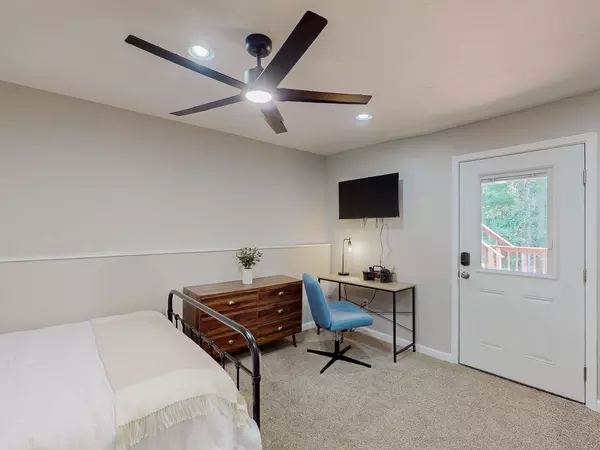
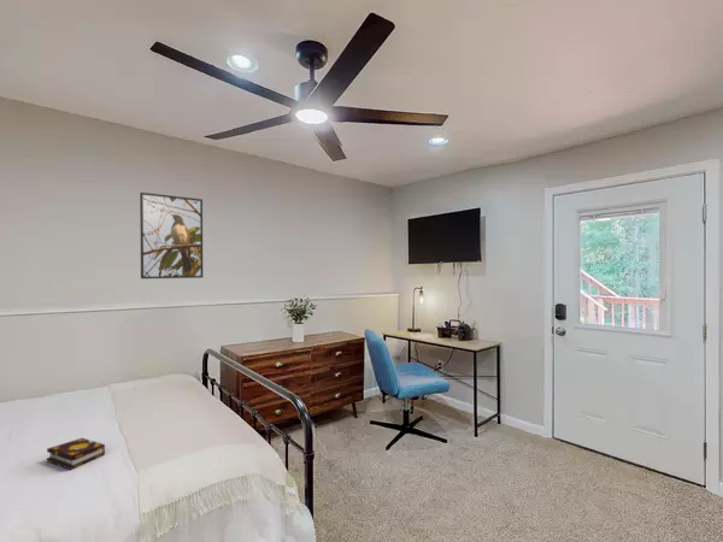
+ book [46,437,106,471]
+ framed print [139,192,204,279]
